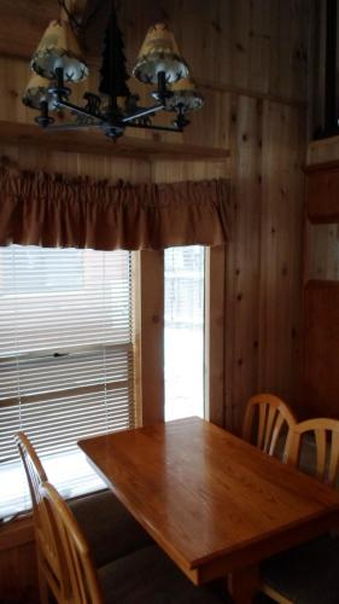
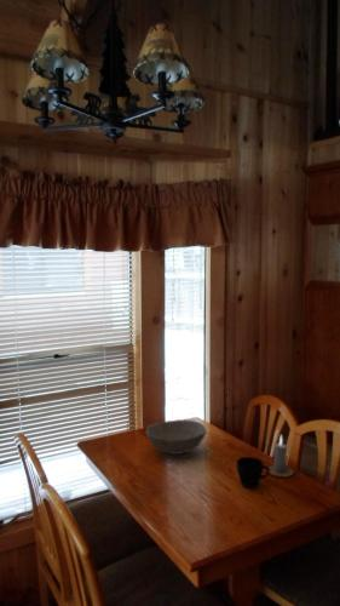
+ cup [236,456,270,490]
+ bowl [145,418,207,456]
+ candle [267,434,295,479]
